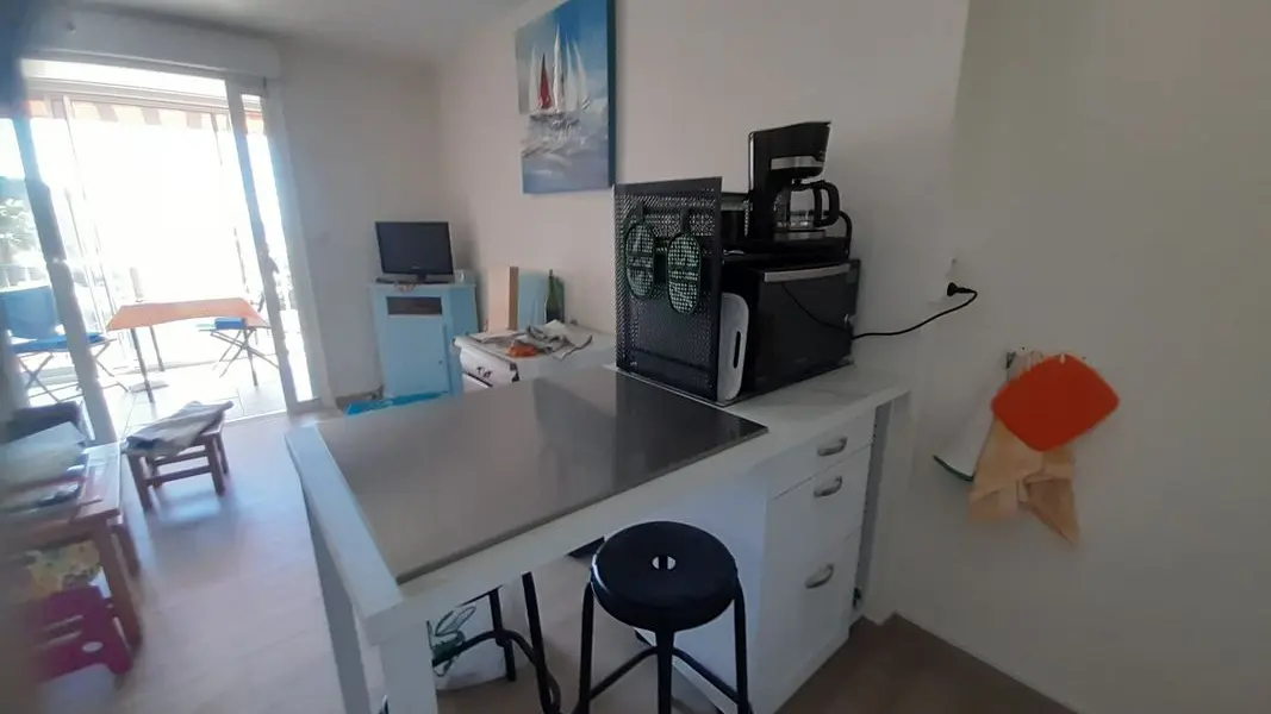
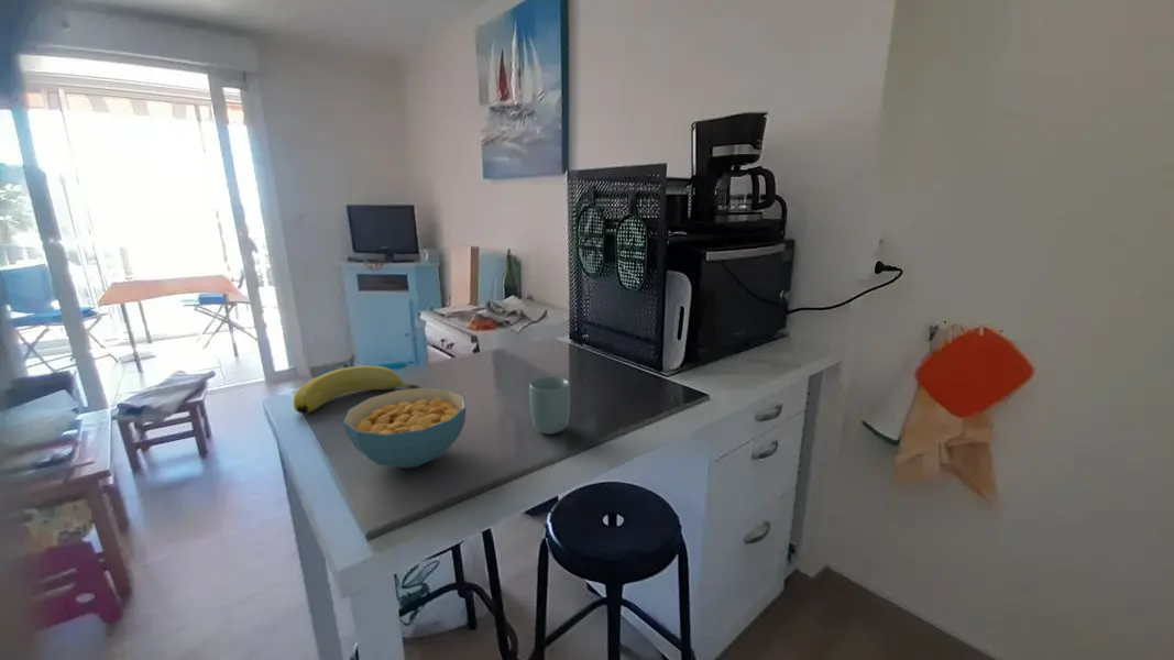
+ cereal bowl [342,386,468,470]
+ cup [528,375,571,436]
+ banana [293,364,423,416]
